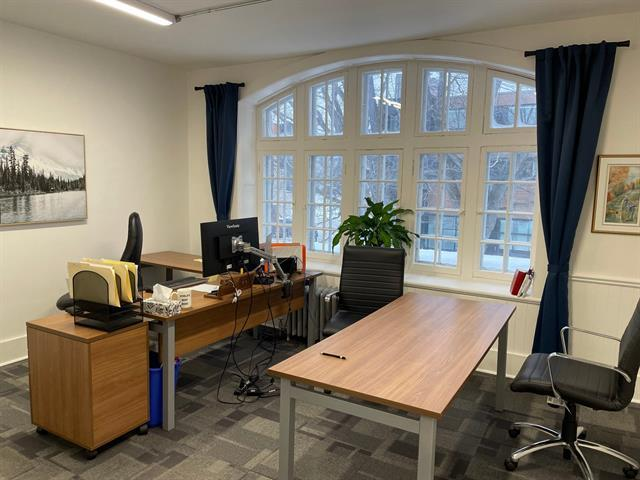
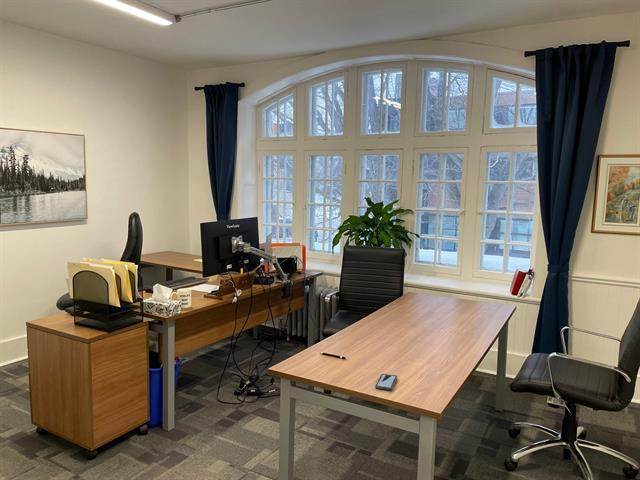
+ smartphone [374,373,398,391]
